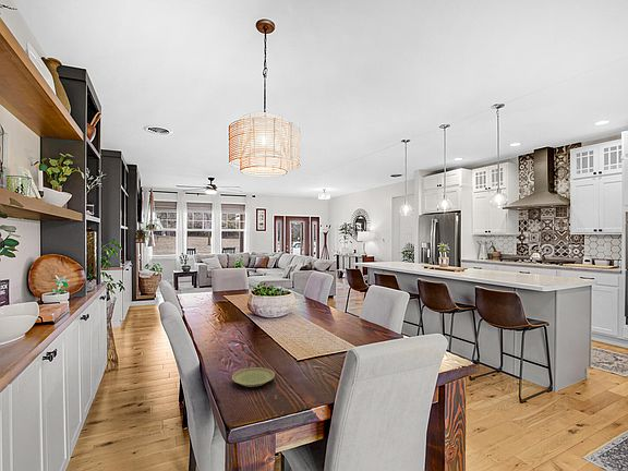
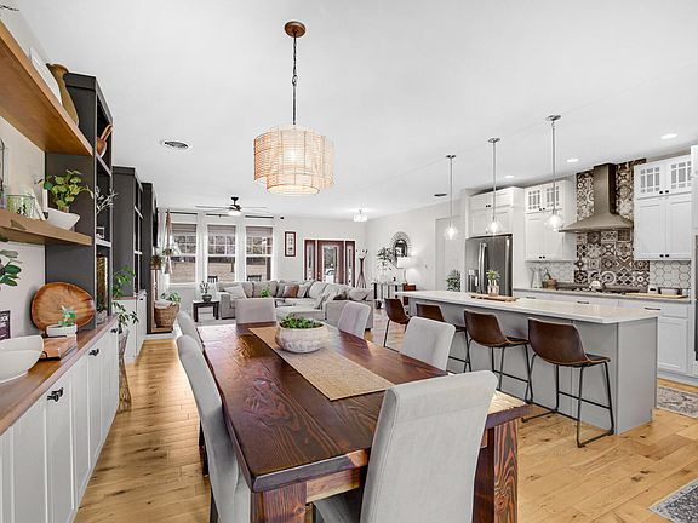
- plate [231,366,276,388]
